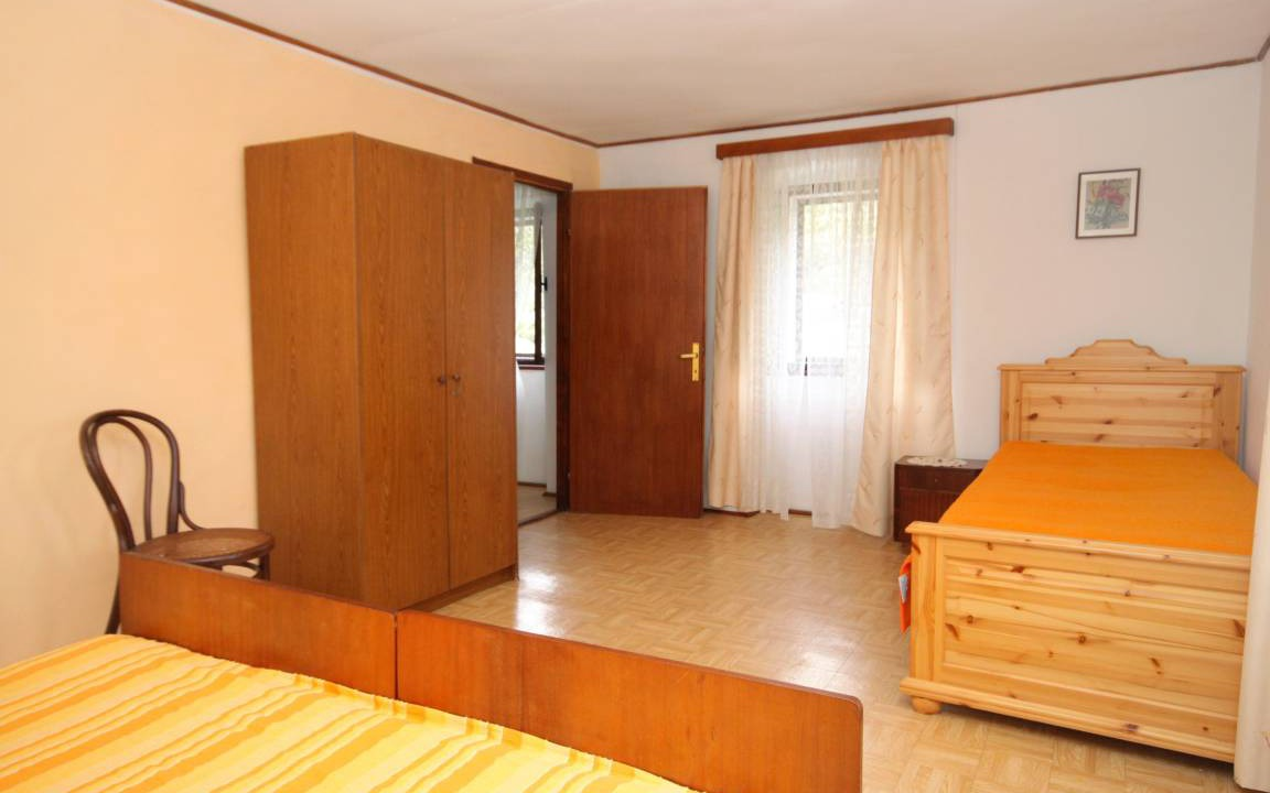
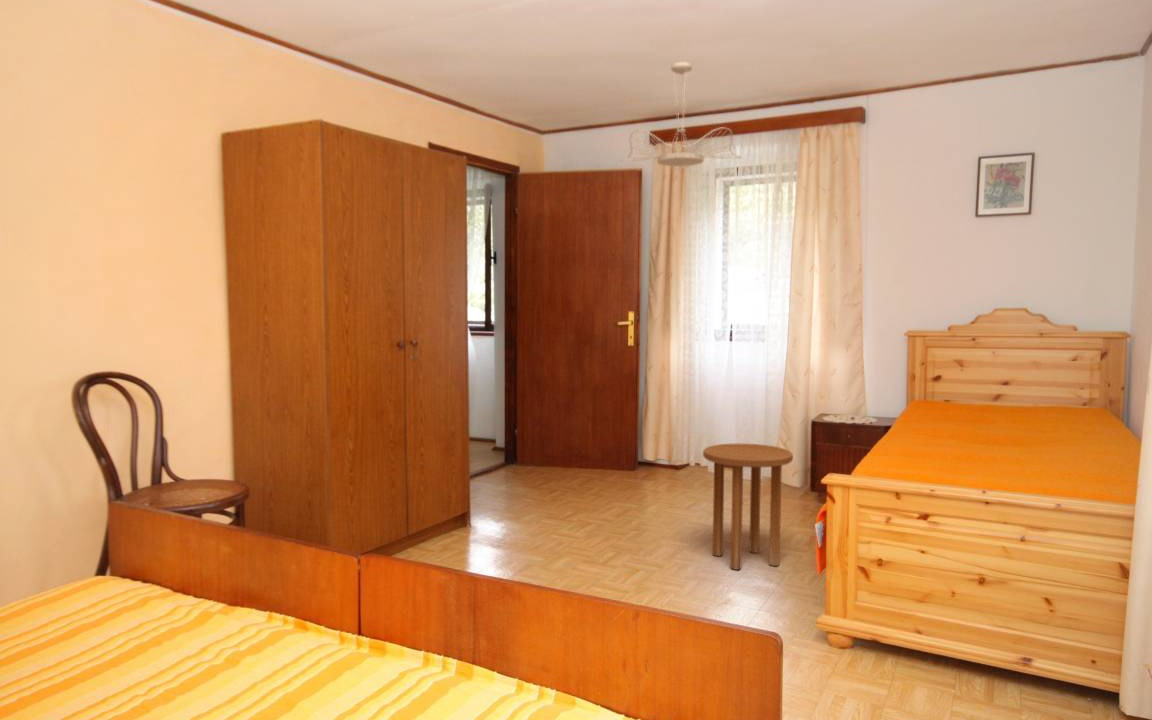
+ side table [702,443,794,571]
+ ceiling light fixture [620,61,742,171]
